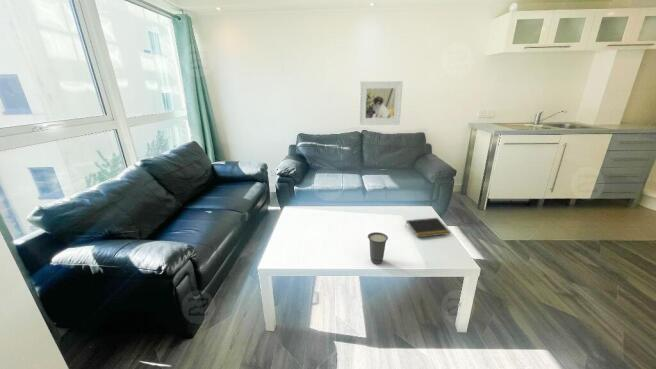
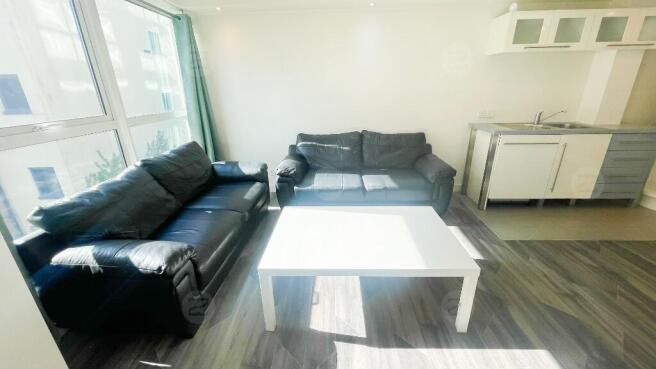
- cup [367,231,389,265]
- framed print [358,80,404,126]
- notepad [404,217,452,238]
